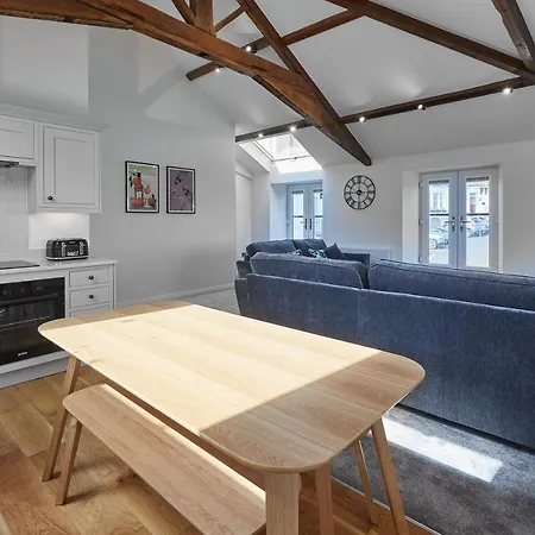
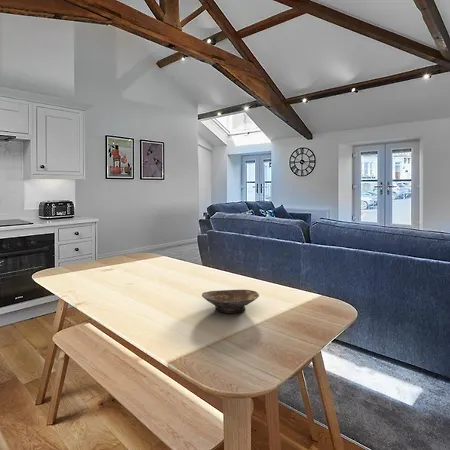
+ bowl [201,289,260,314]
